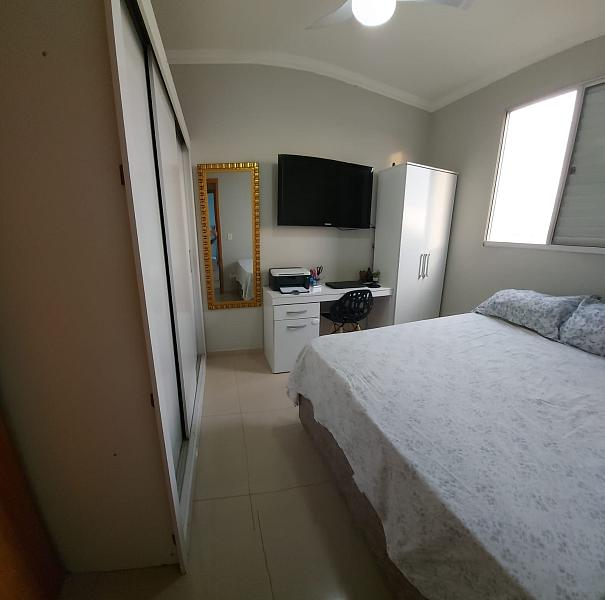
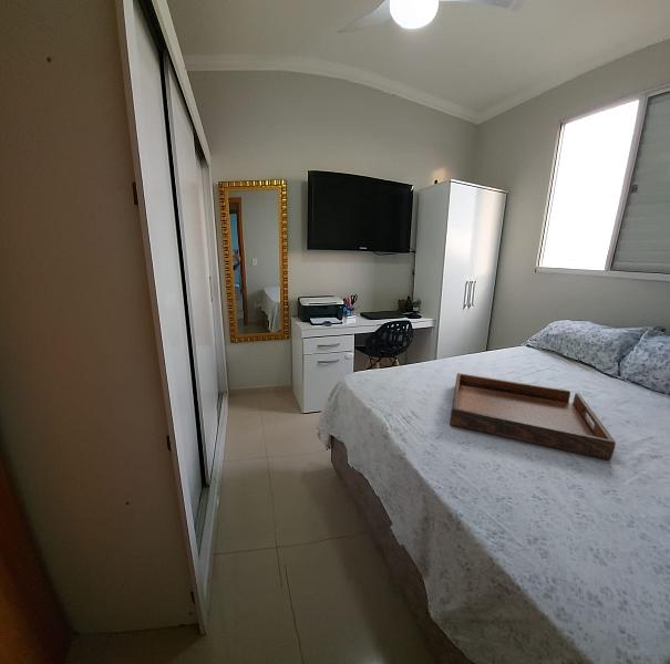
+ serving tray [449,372,617,461]
